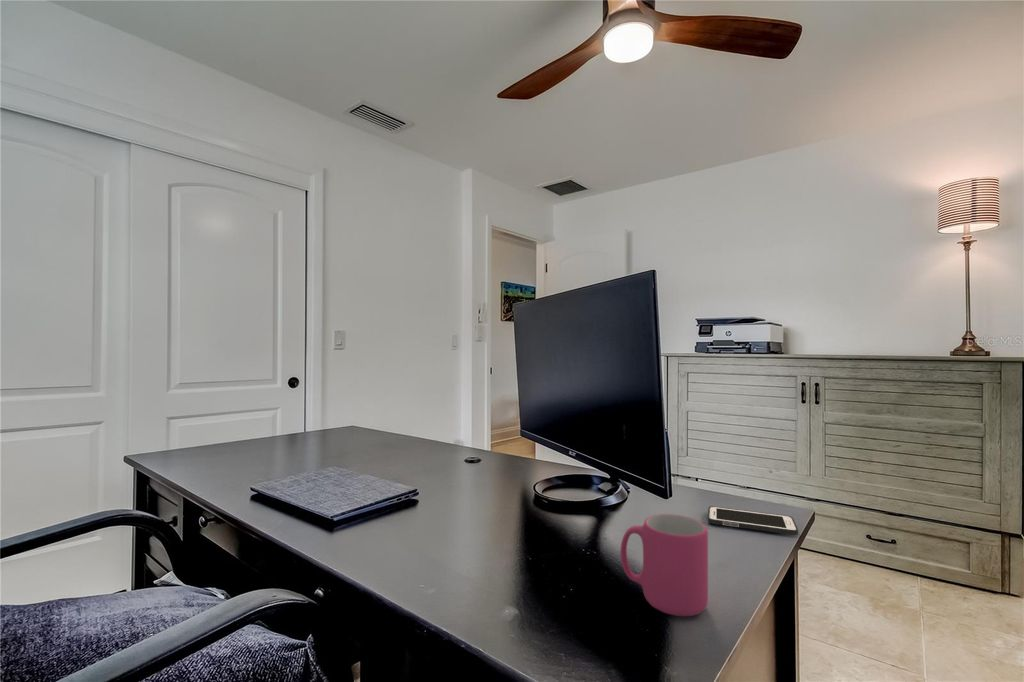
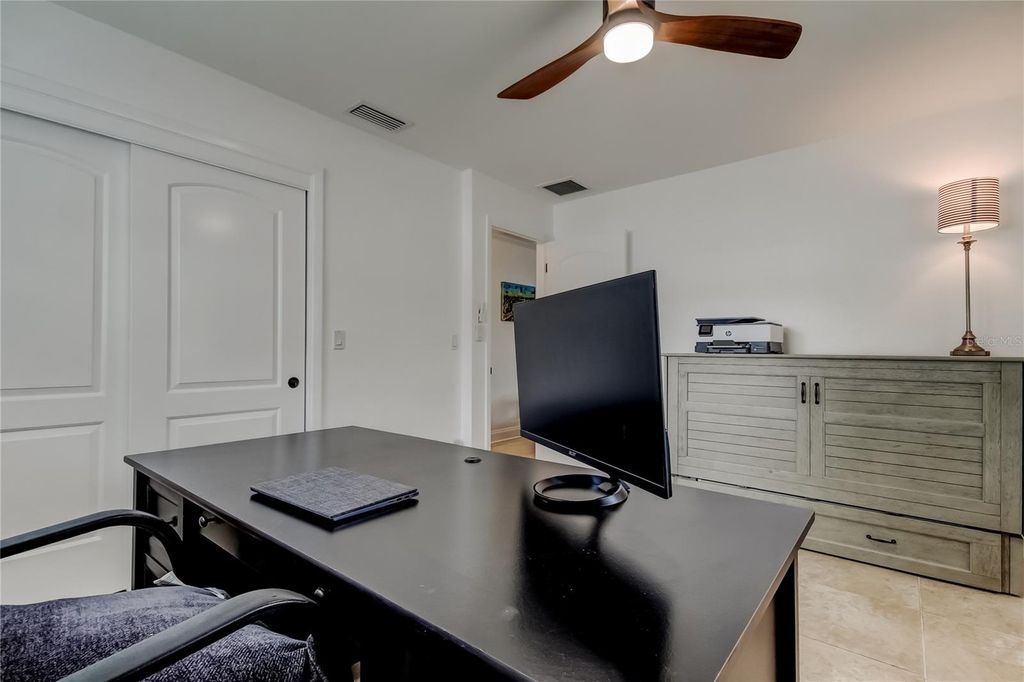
- mug [619,513,709,617]
- cell phone [707,505,799,536]
